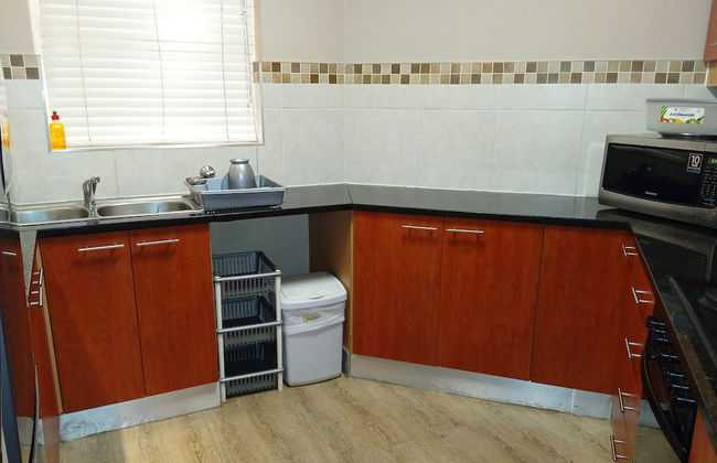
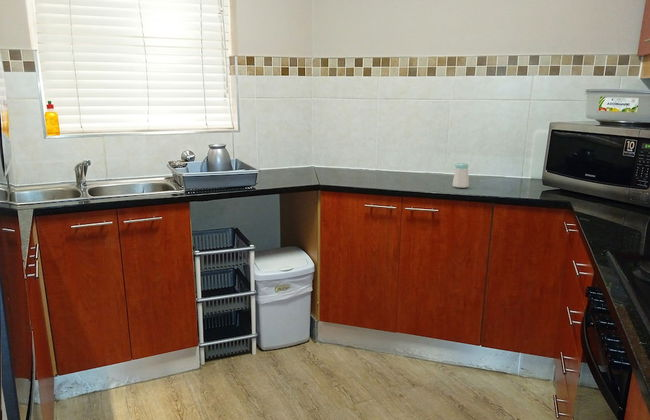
+ salt shaker [452,162,470,189]
